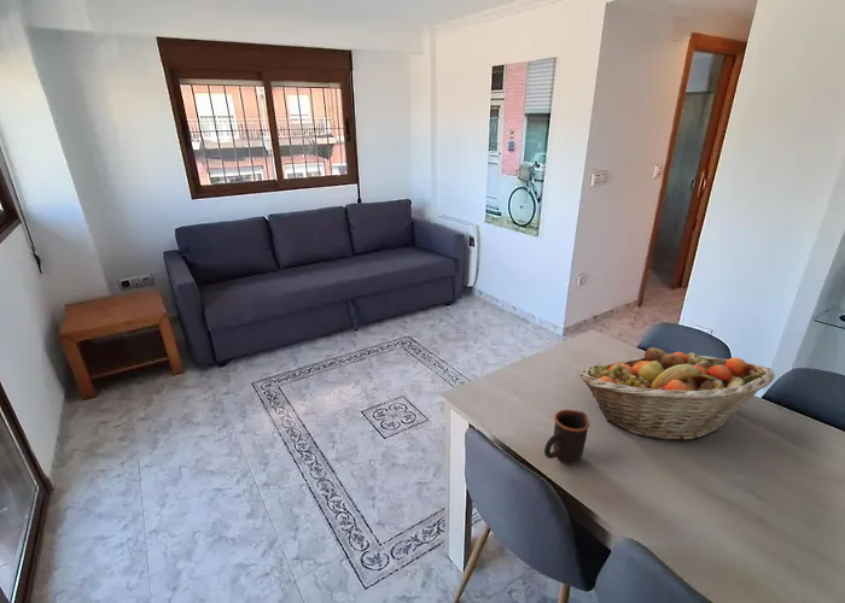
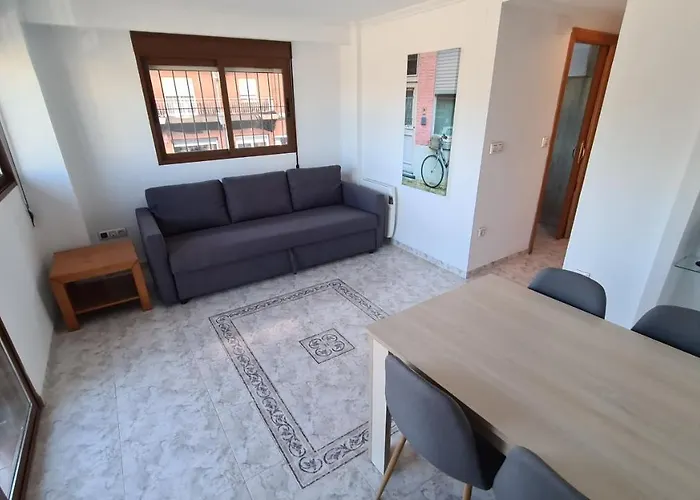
- mug [543,409,590,466]
- fruit basket [578,346,776,441]
